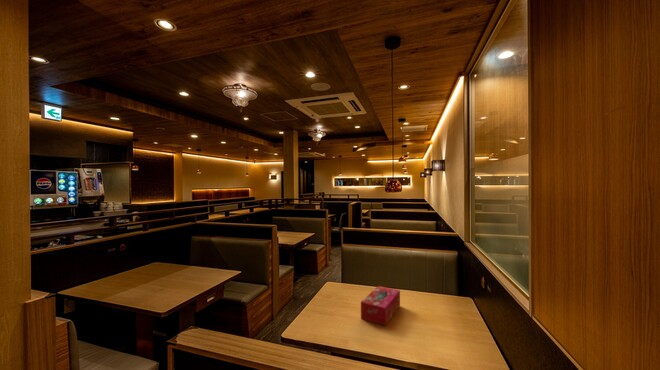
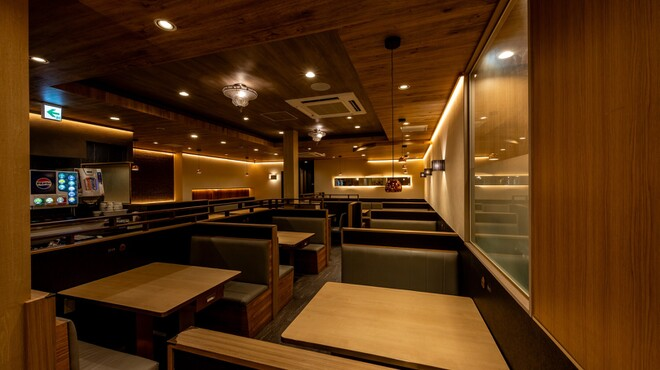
- tissue box [360,285,401,327]
